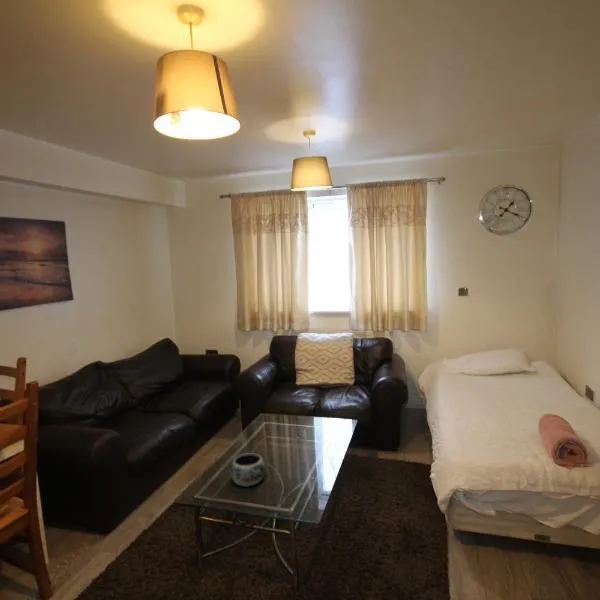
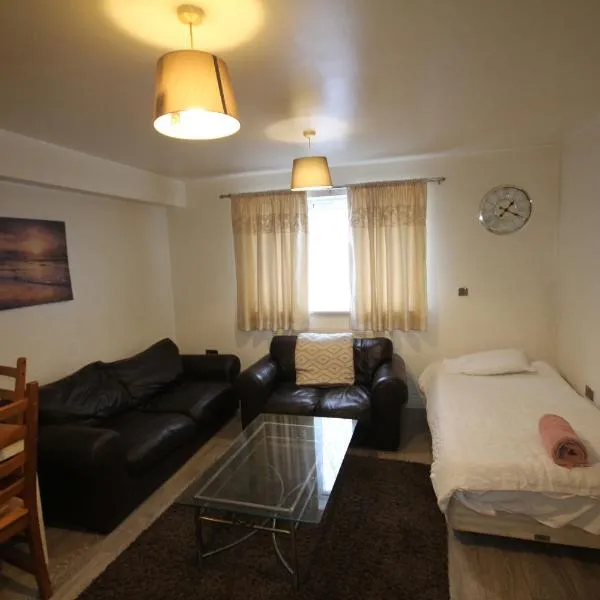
- decorative bowl [229,452,266,488]
